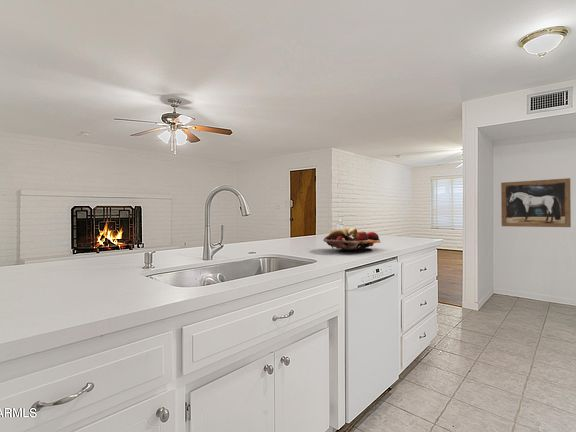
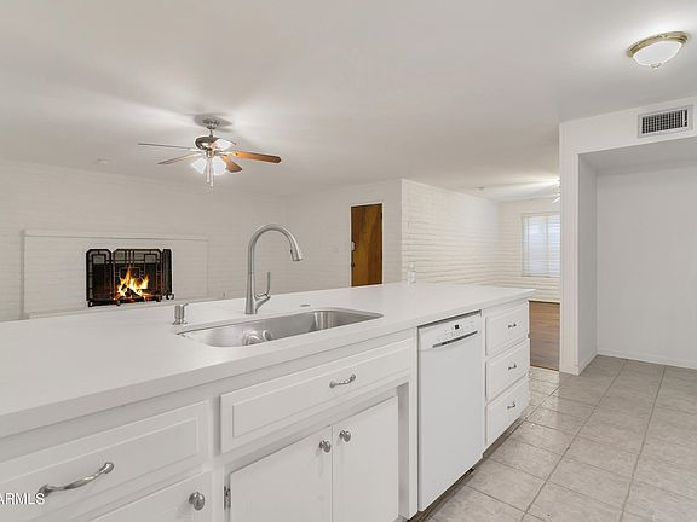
- fruit basket [322,227,381,253]
- wall art [500,177,572,228]
